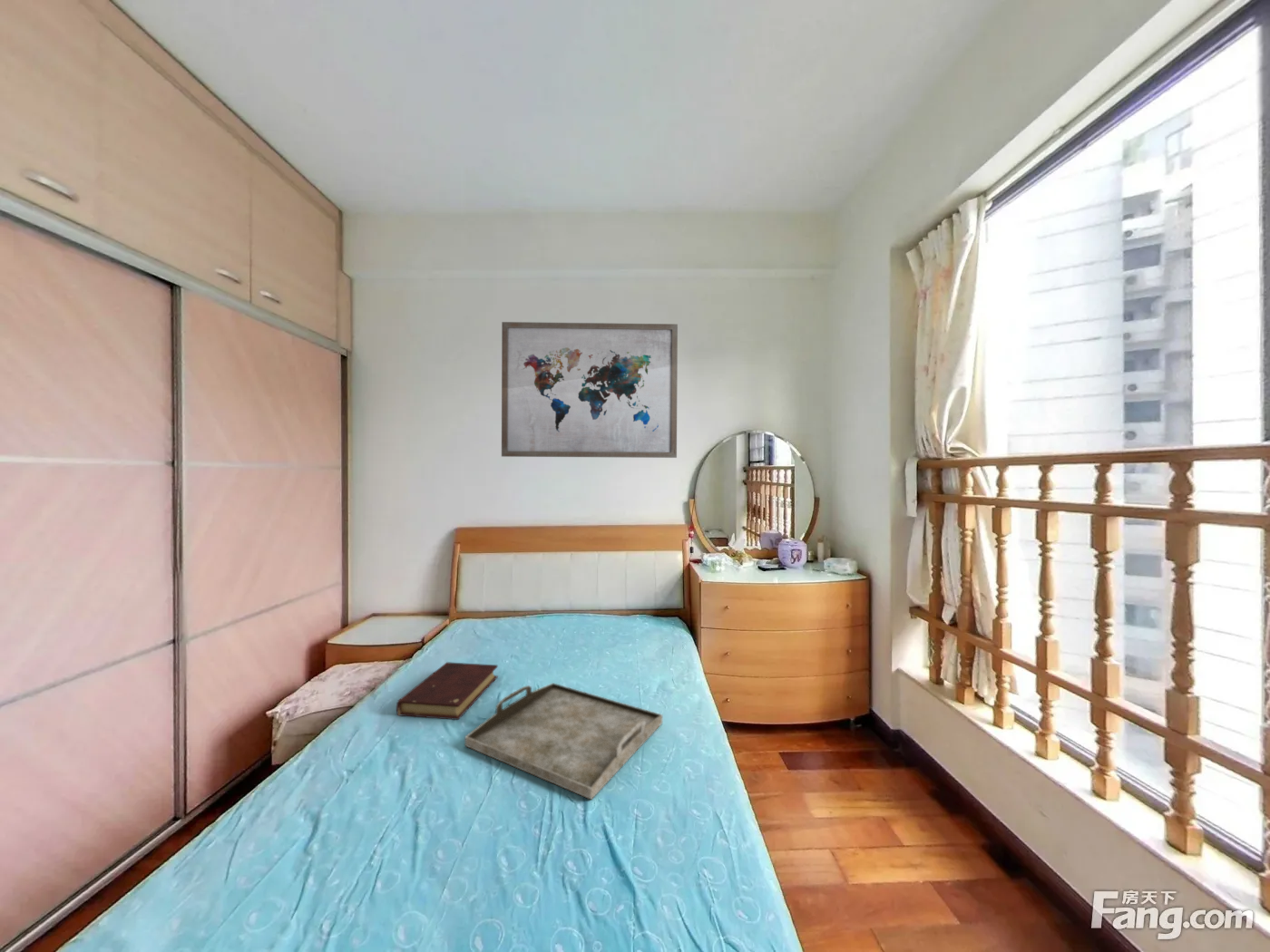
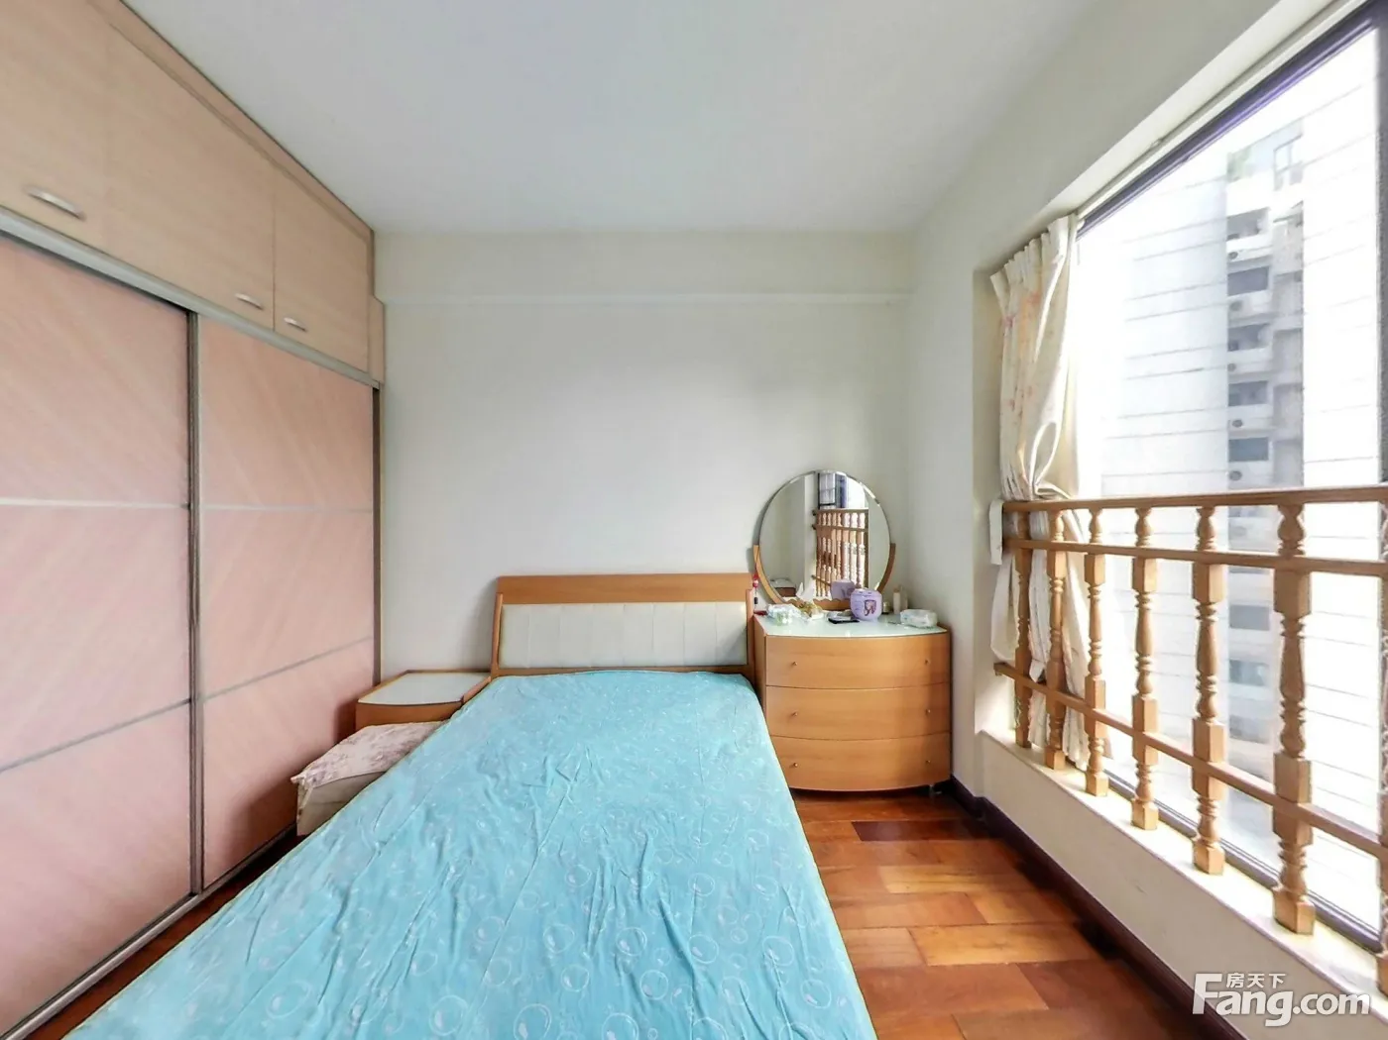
- wall art [501,321,679,459]
- serving tray [464,682,663,801]
- book [396,661,499,721]
